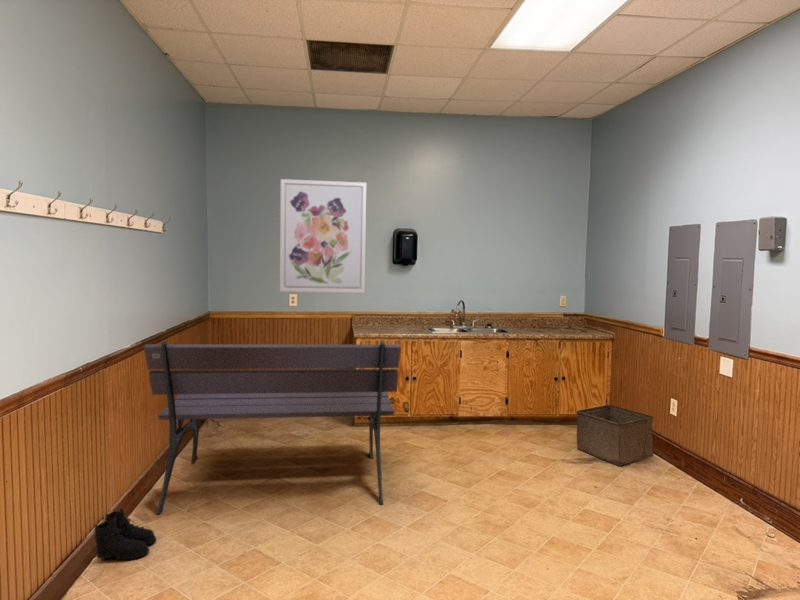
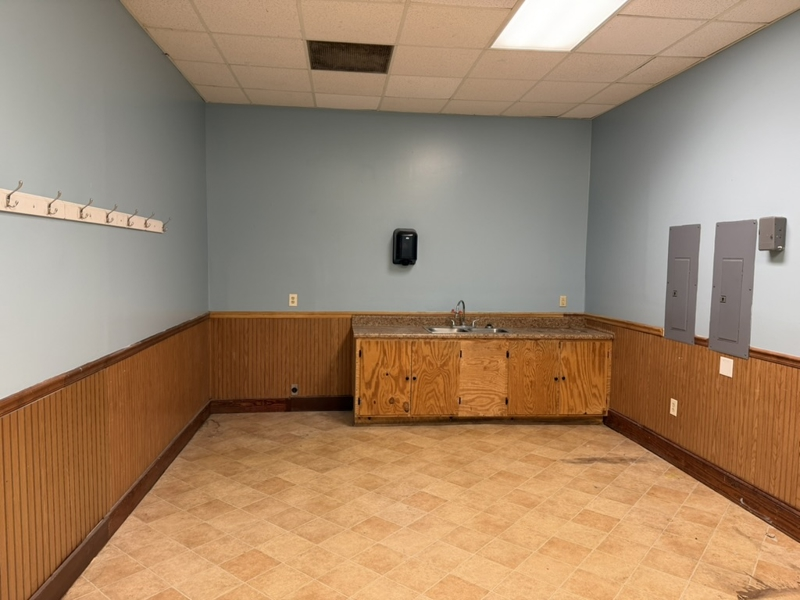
- wall art [279,178,367,294]
- storage bin [575,404,655,467]
- boots [92,507,157,561]
- bench [143,339,402,515]
